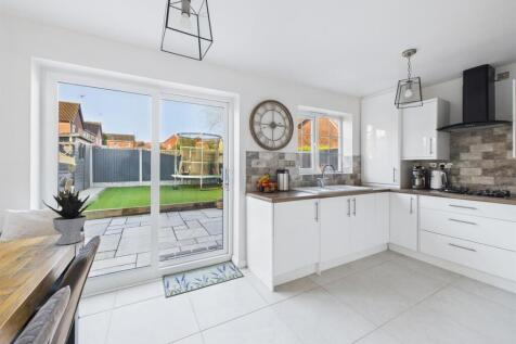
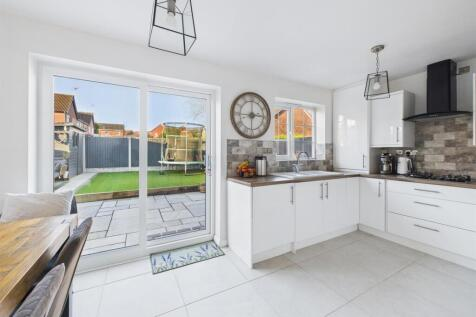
- potted plant [41,188,93,246]
